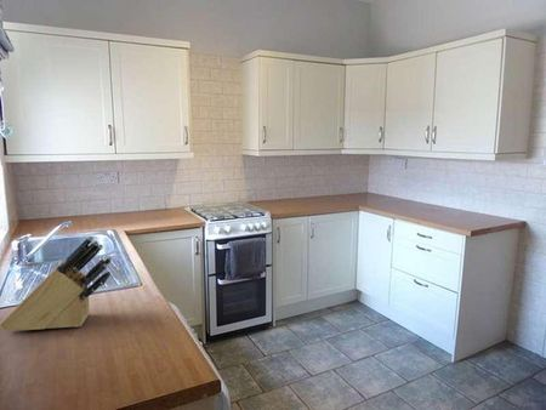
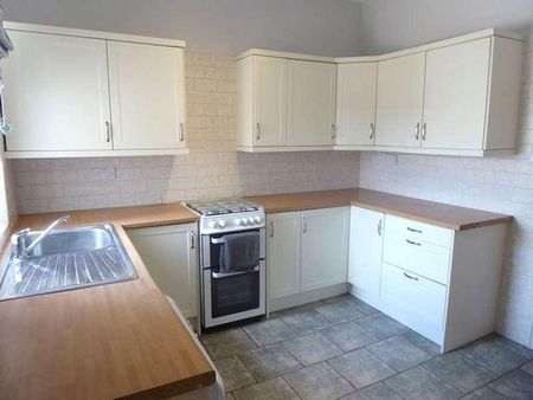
- knife block [0,235,113,332]
